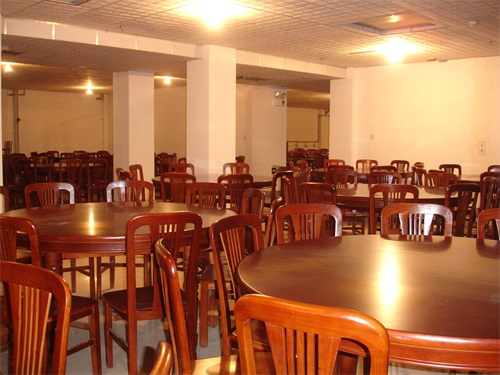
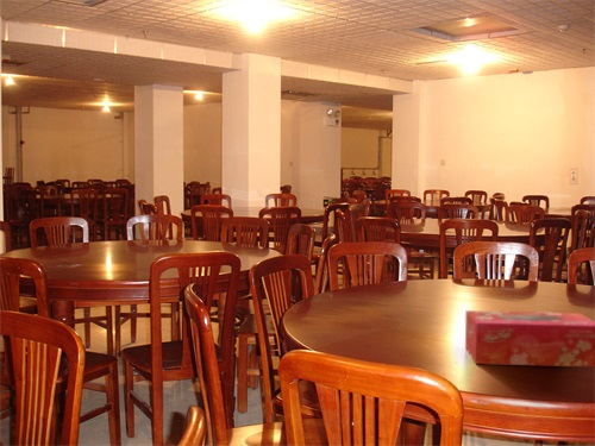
+ tissue box [464,309,595,369]
